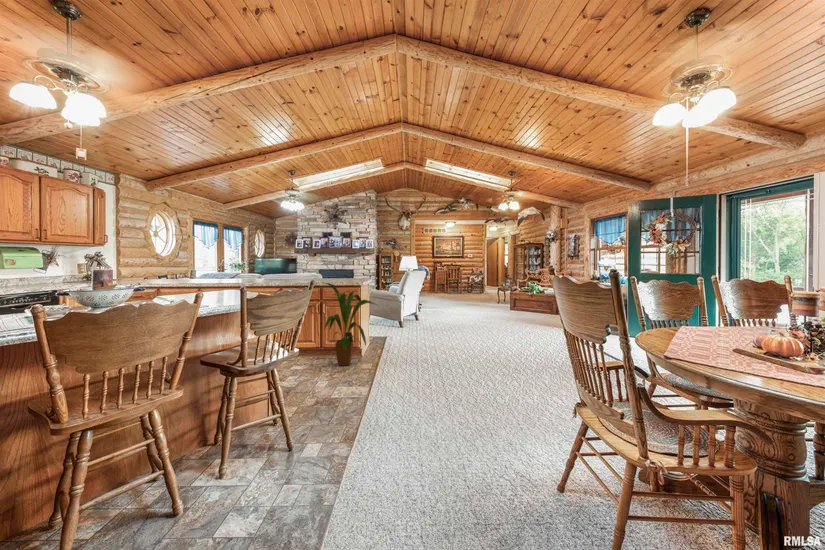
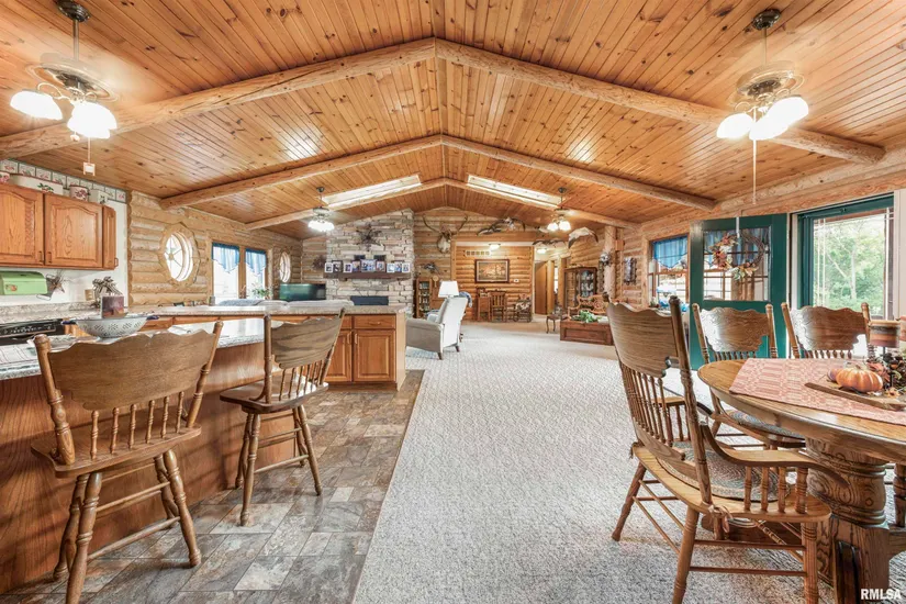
- house plant [323,282,380,367]
